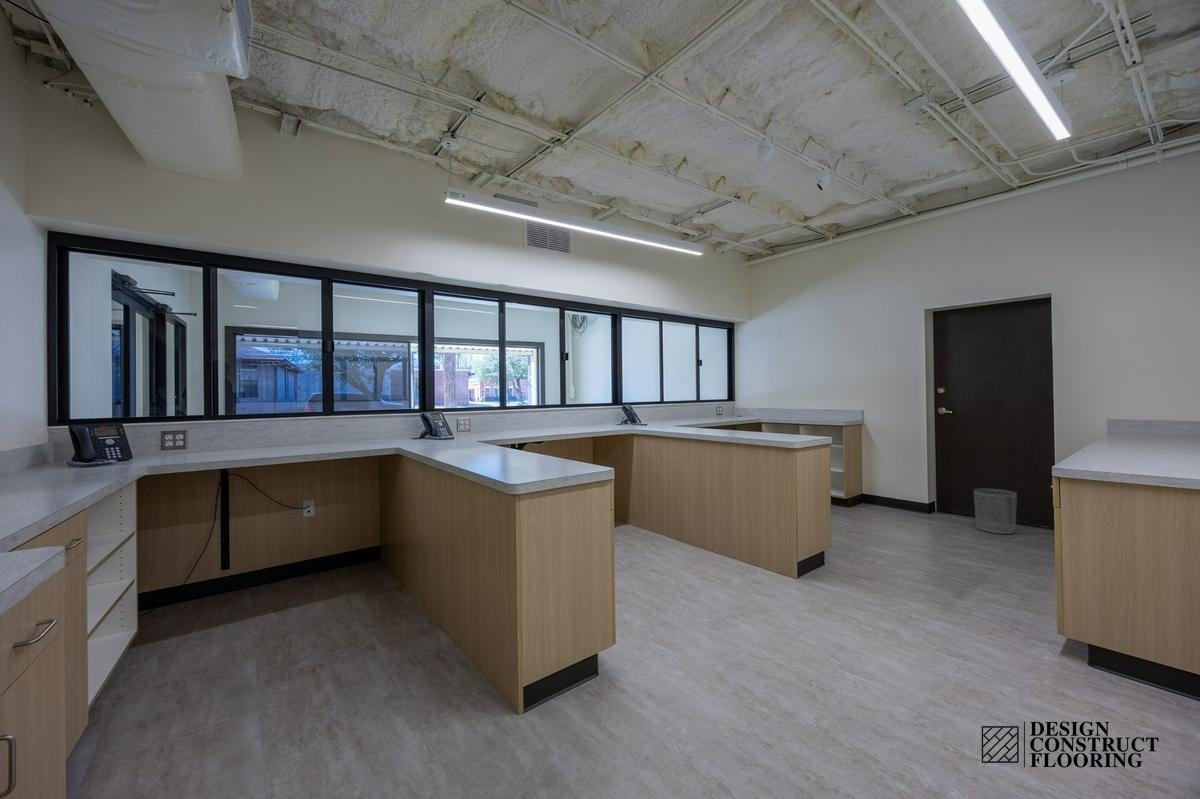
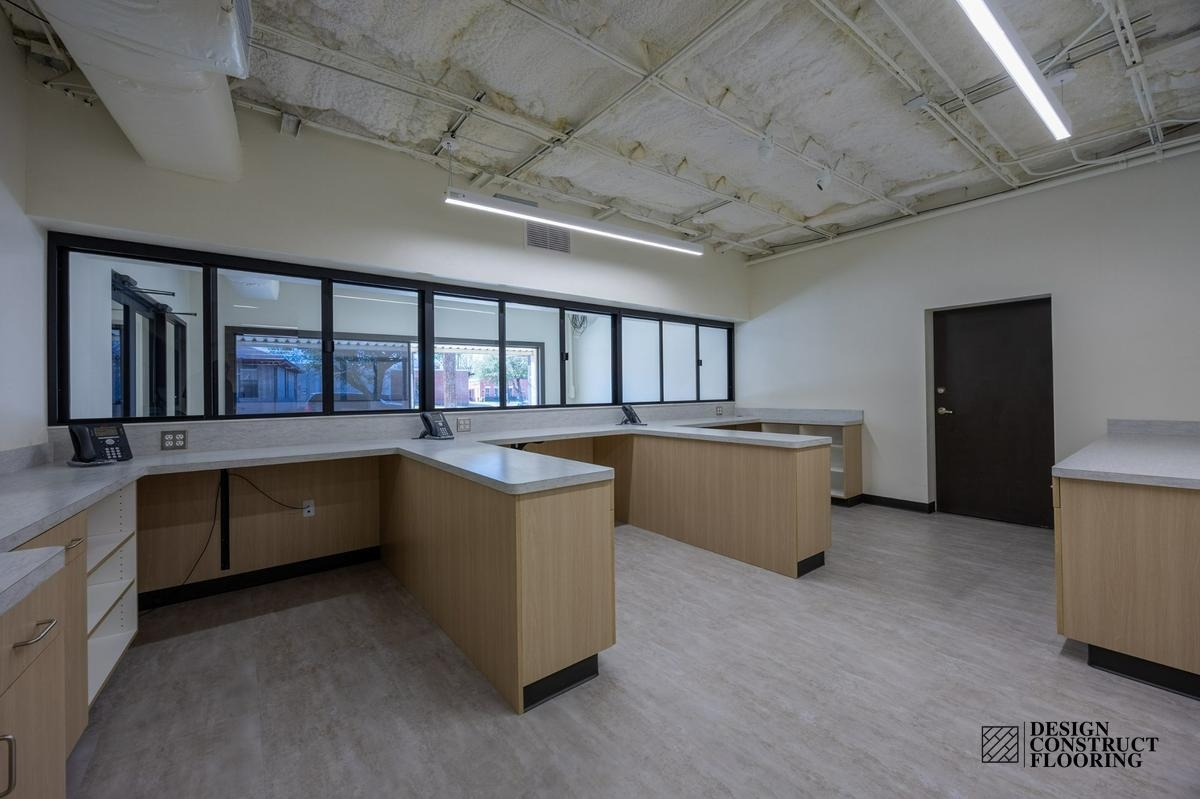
- waste bin [973,488,1018,535]
